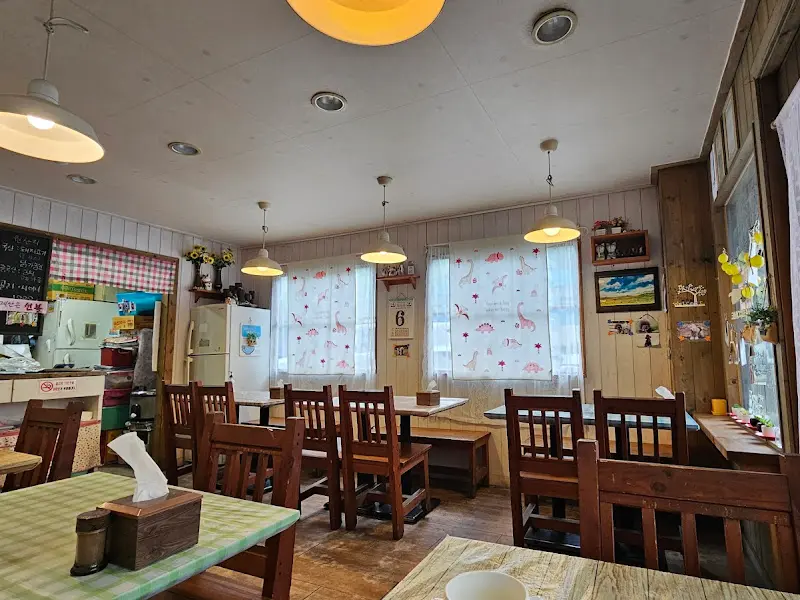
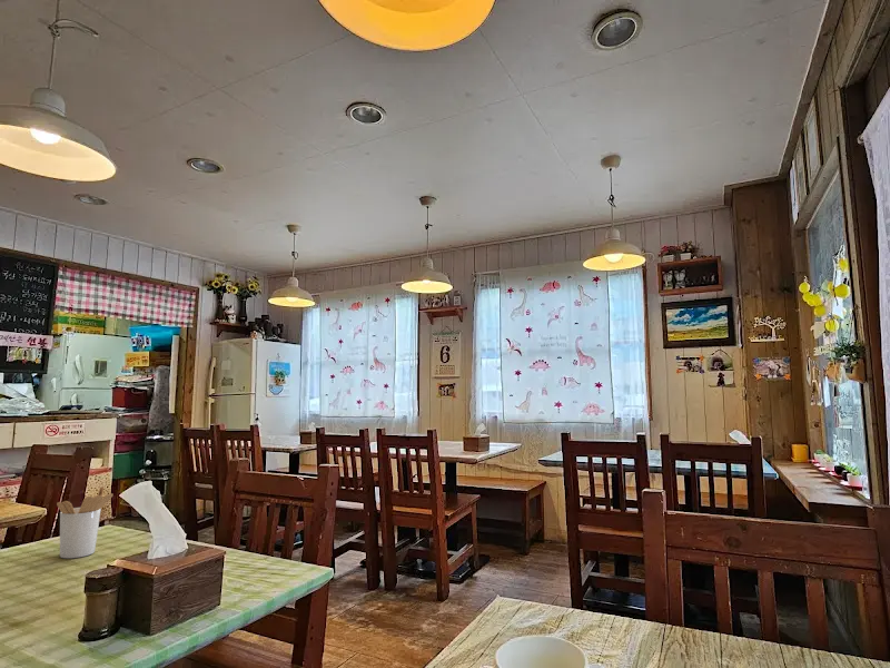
+ utensil holder [56,485,115,559]
